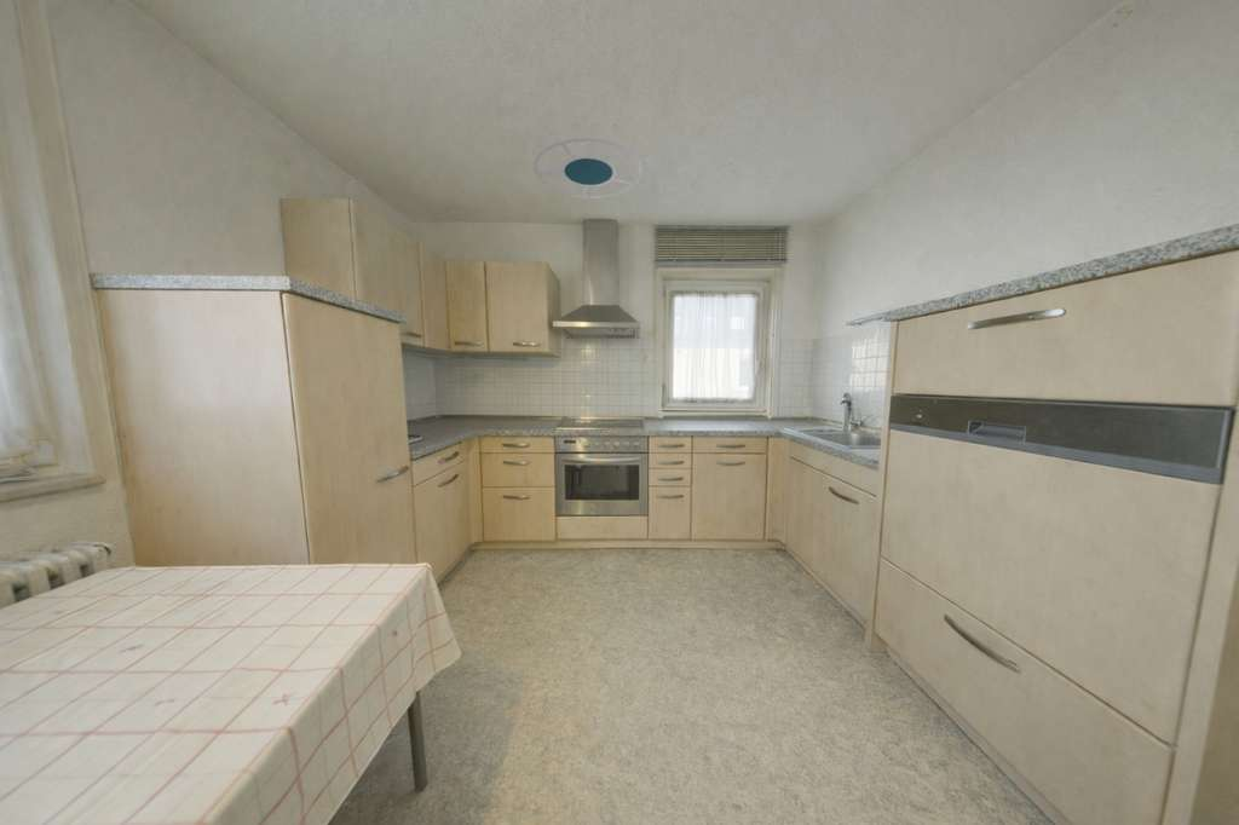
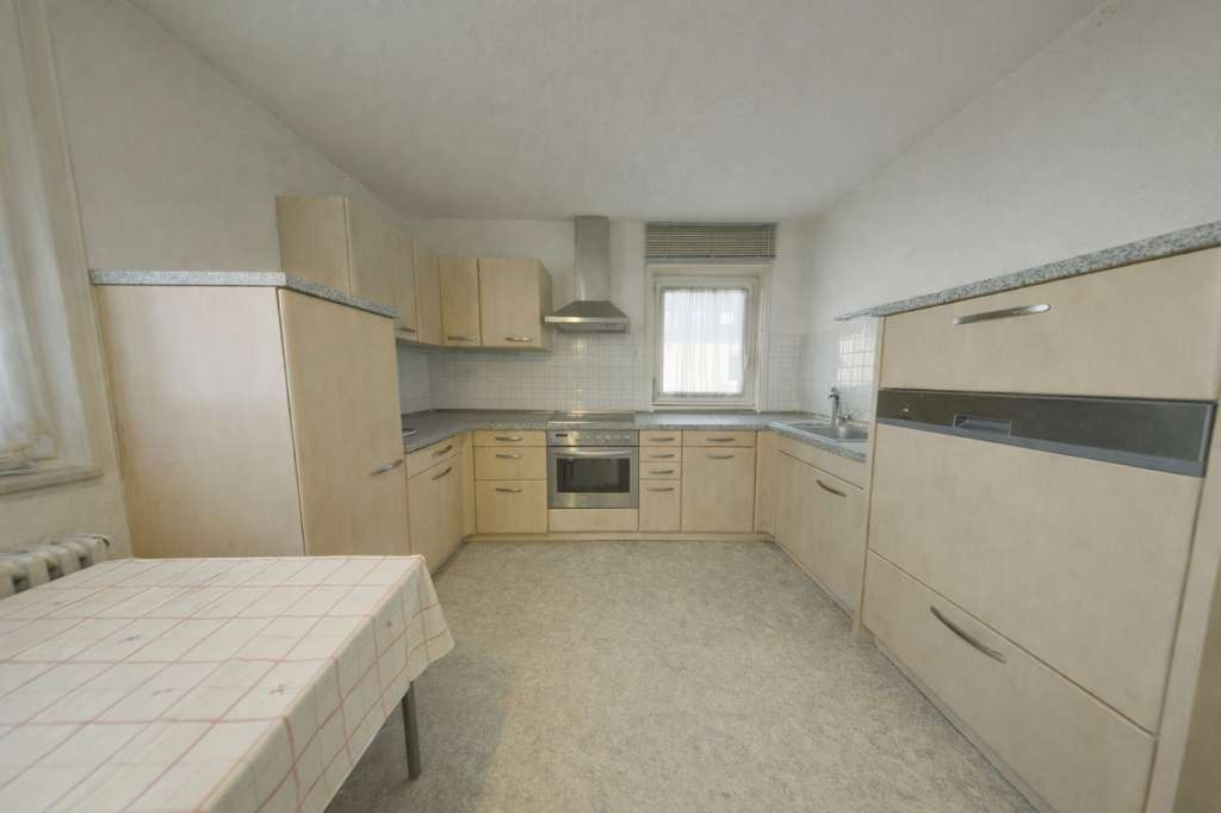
- ceiling lamp [532,137,644,200]
